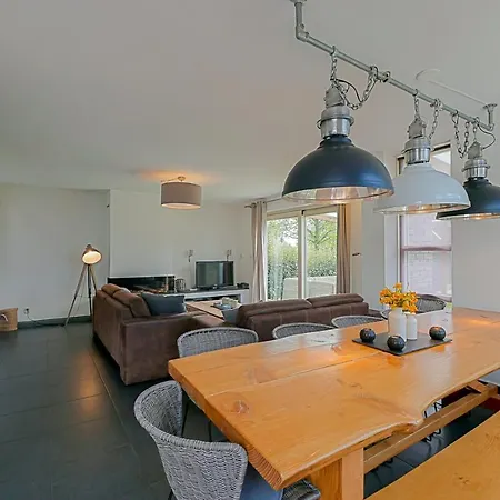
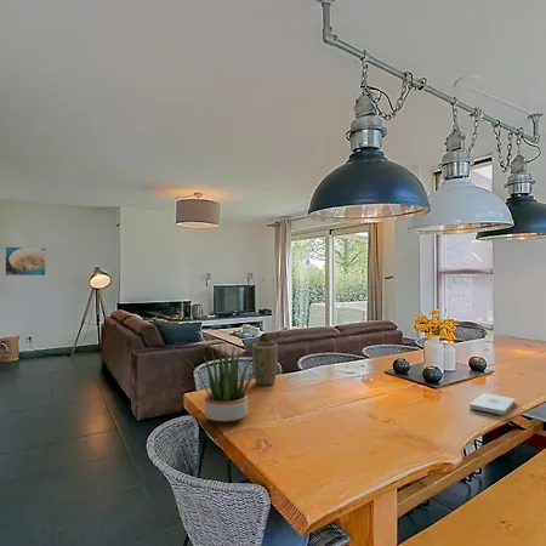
+ plant pot [251,341,279,386]
+ potted plant [187,341,265,425]
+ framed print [4,246,46,277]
+ notepad [468,392,517,416]
